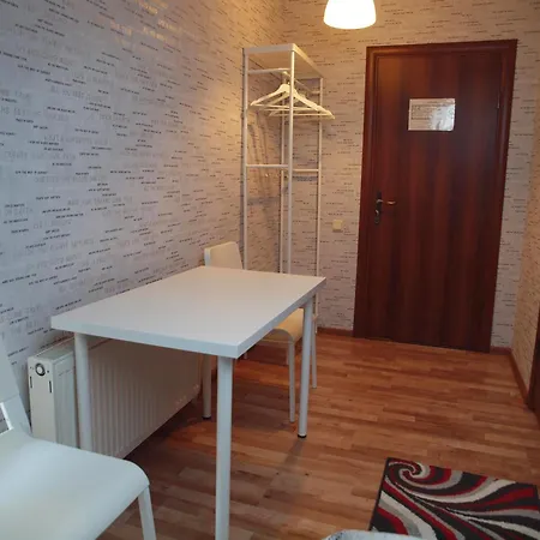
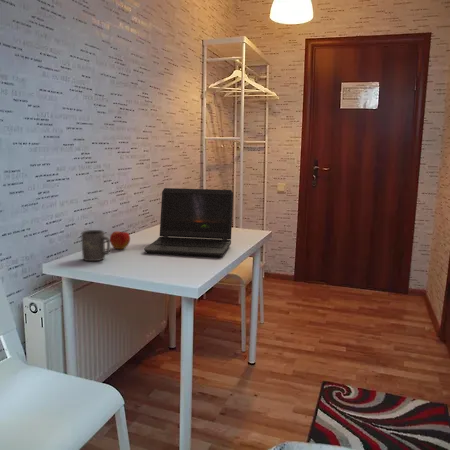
+ apple [109,230,131,250]
+ laptop computer [143,187,234,259]
+ mug [80,229,111,262]
